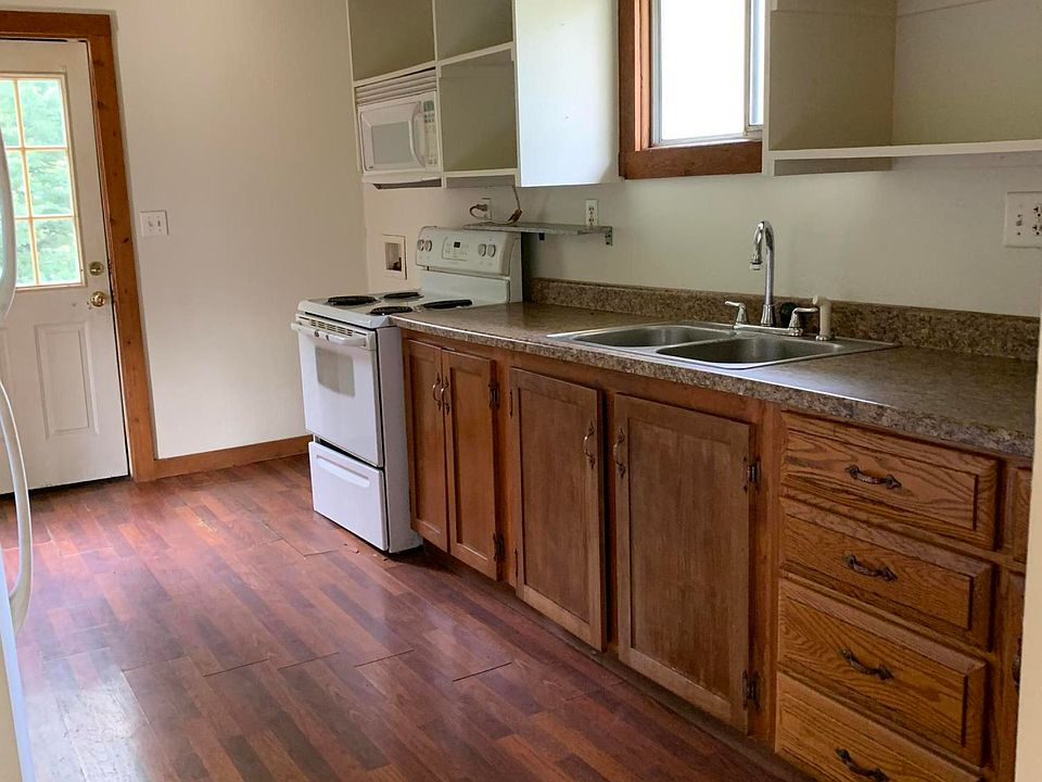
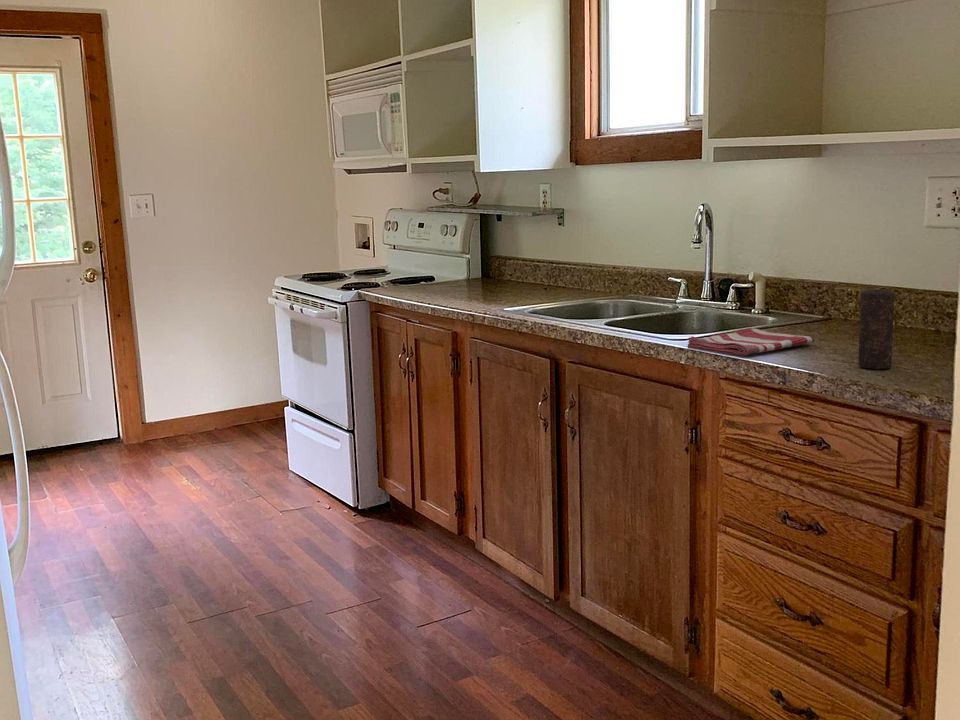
+ dish towel [686,327,815,356]
+ candle [857,289,895,370]
